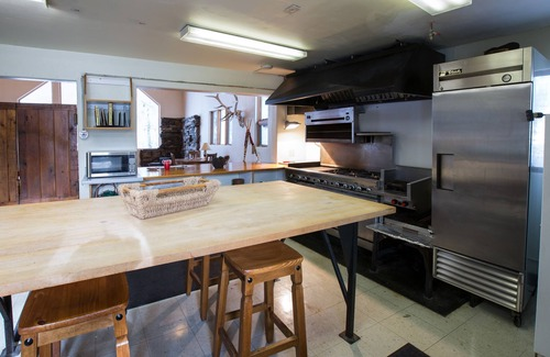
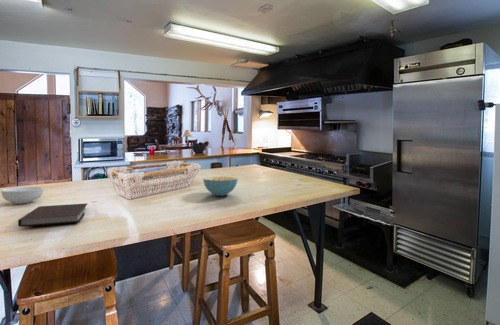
+ notebook [17,203,89,228]
+ cereal bowl [202,176,239,197]
+ cereal bowl [1,186,44,205]
